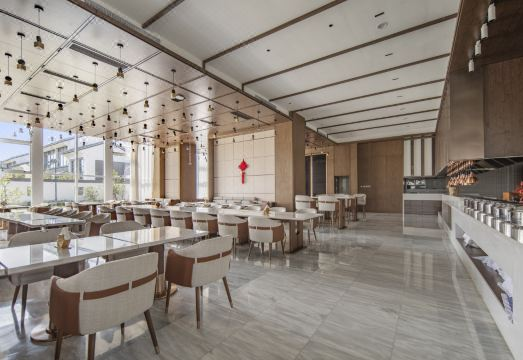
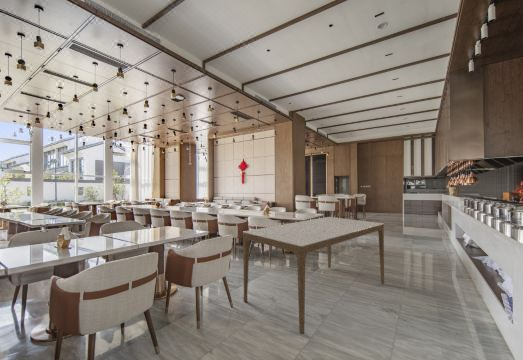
+ dining table [242,216,385,335]
